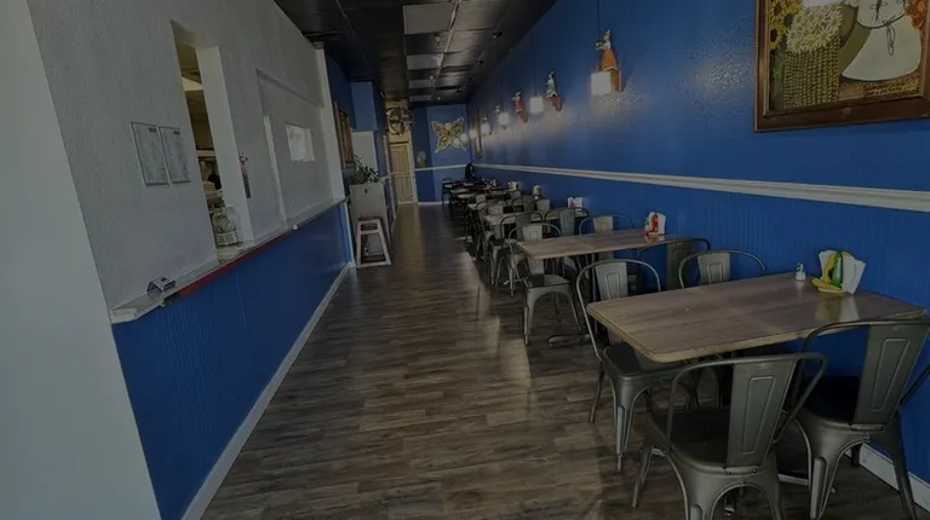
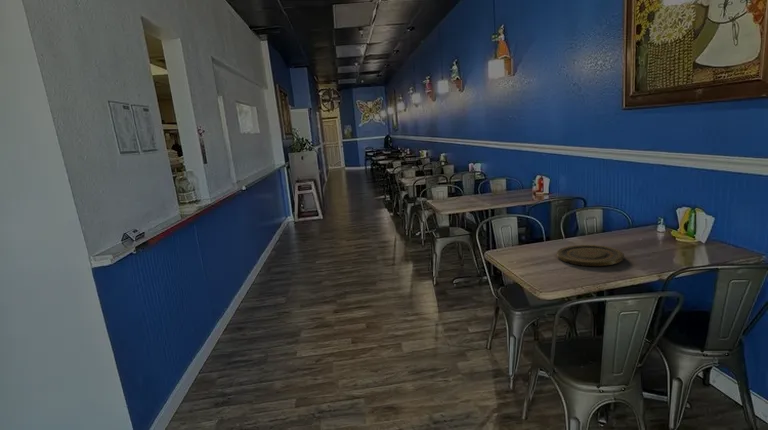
+ plate [556,244,625,267]
